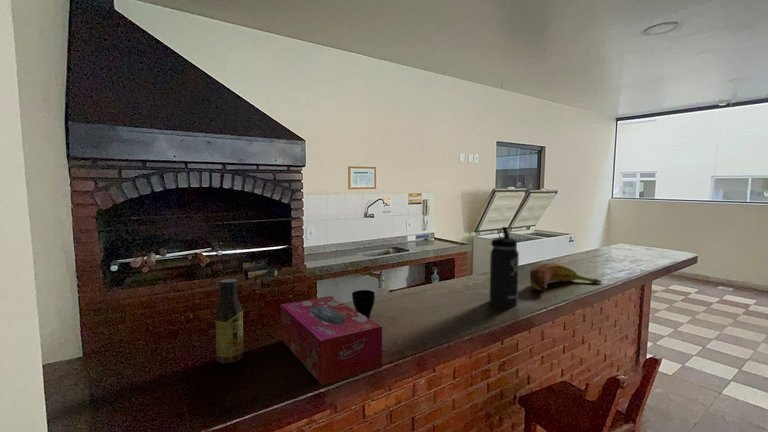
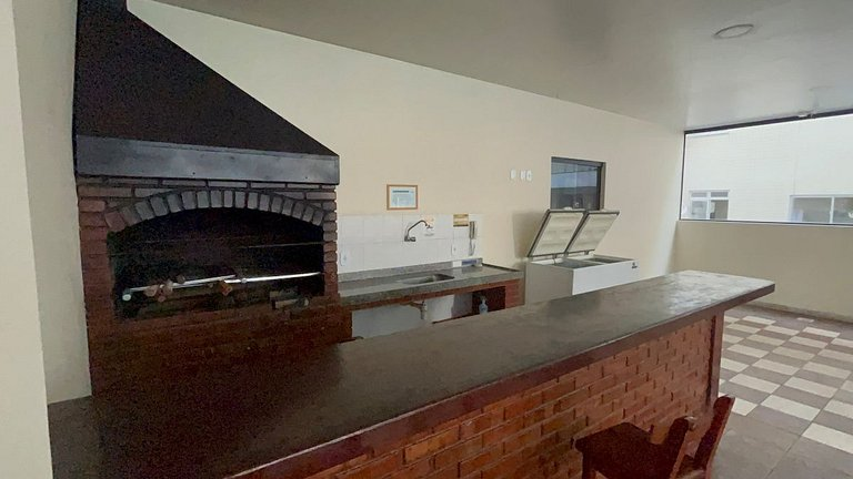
- thermos bottle [488,226,520,308]
- sauce bottle [215,278,244,365]
- cup [351,289,376,319]
- banana [529,262,603,292]
- tissue box [280,295,383,387]
